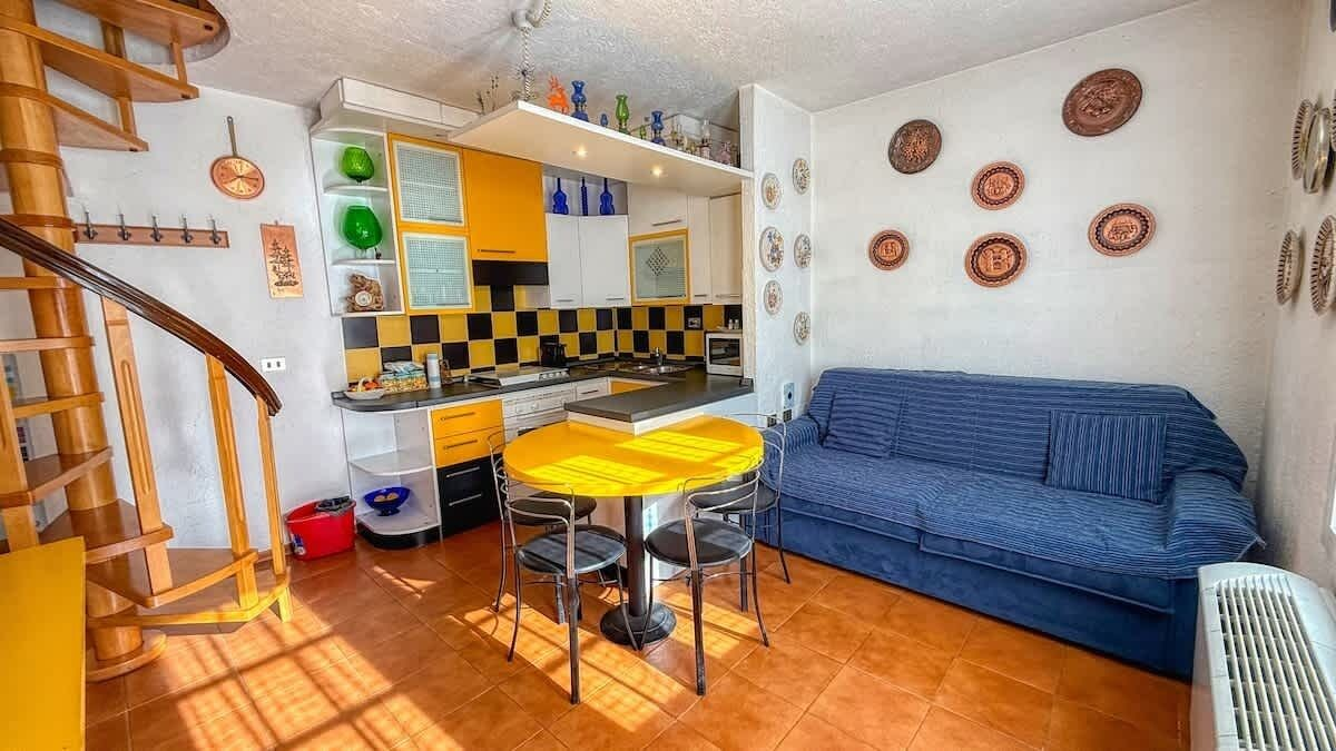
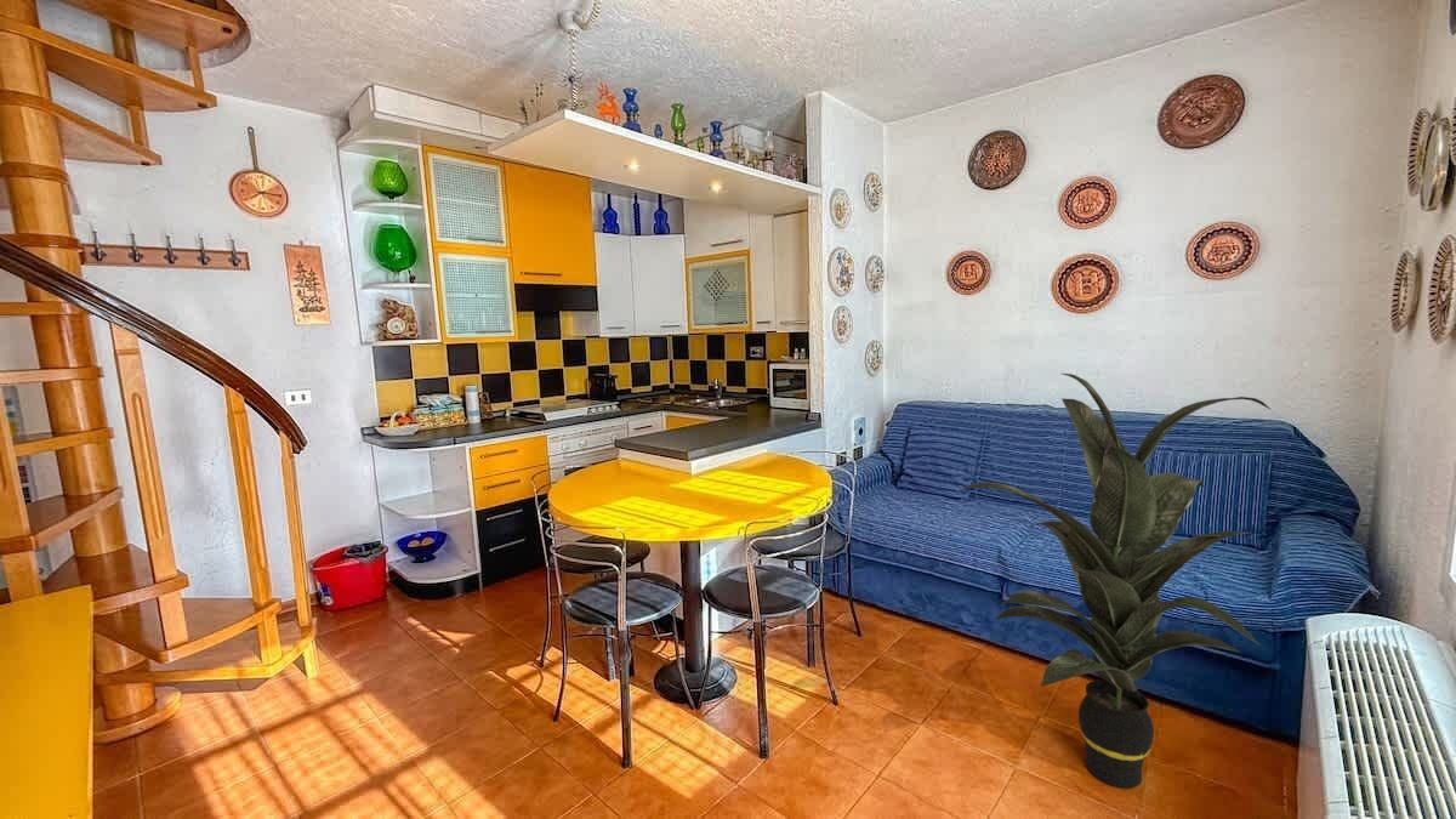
+ indoor plant [959,372,1273,790]
